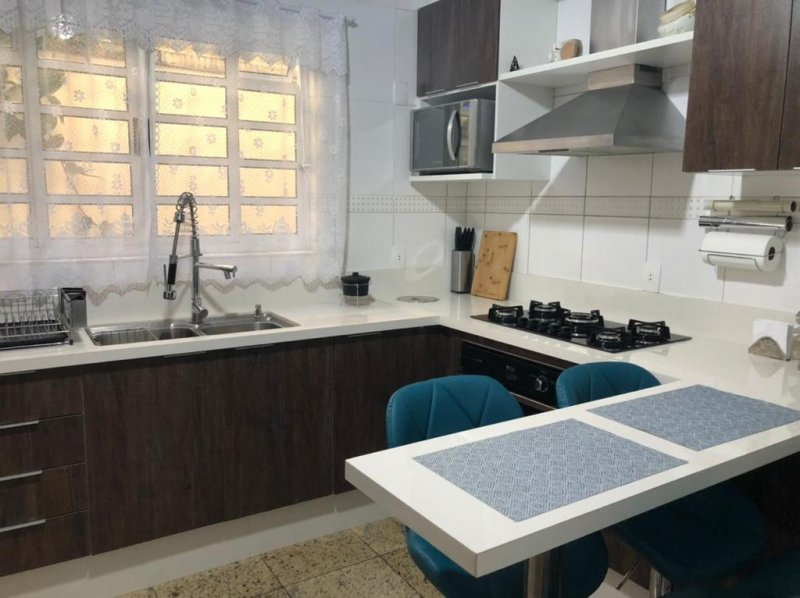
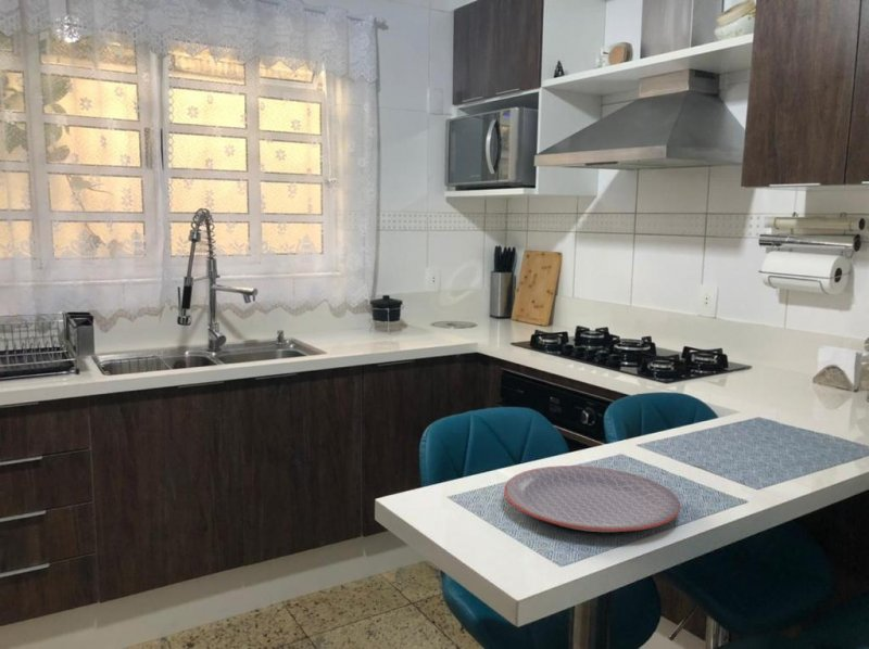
+ plate [503,465,681,533]
